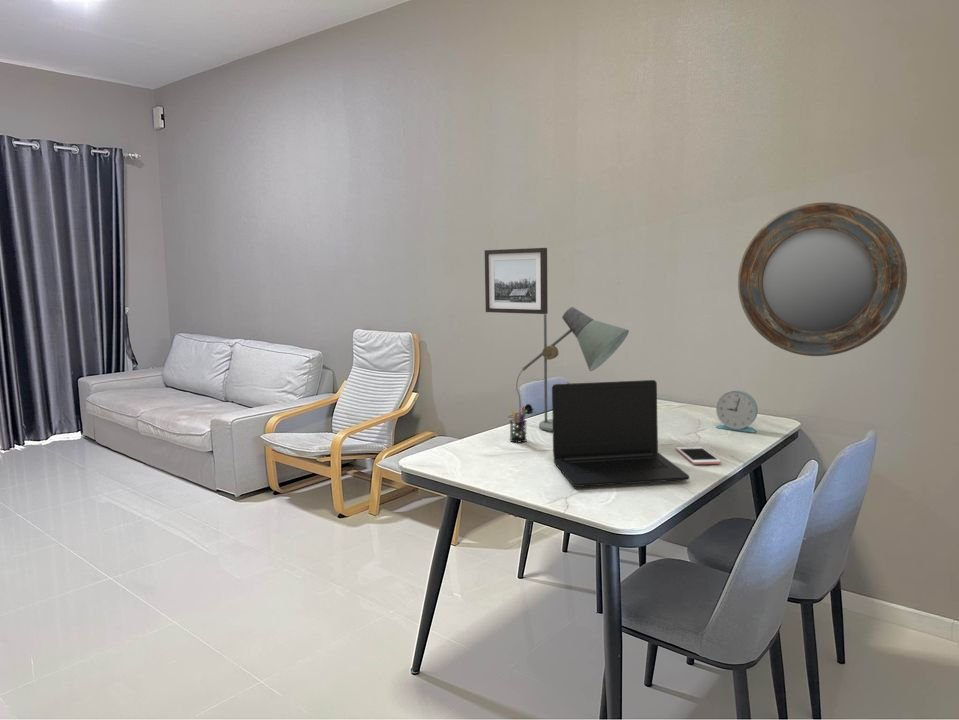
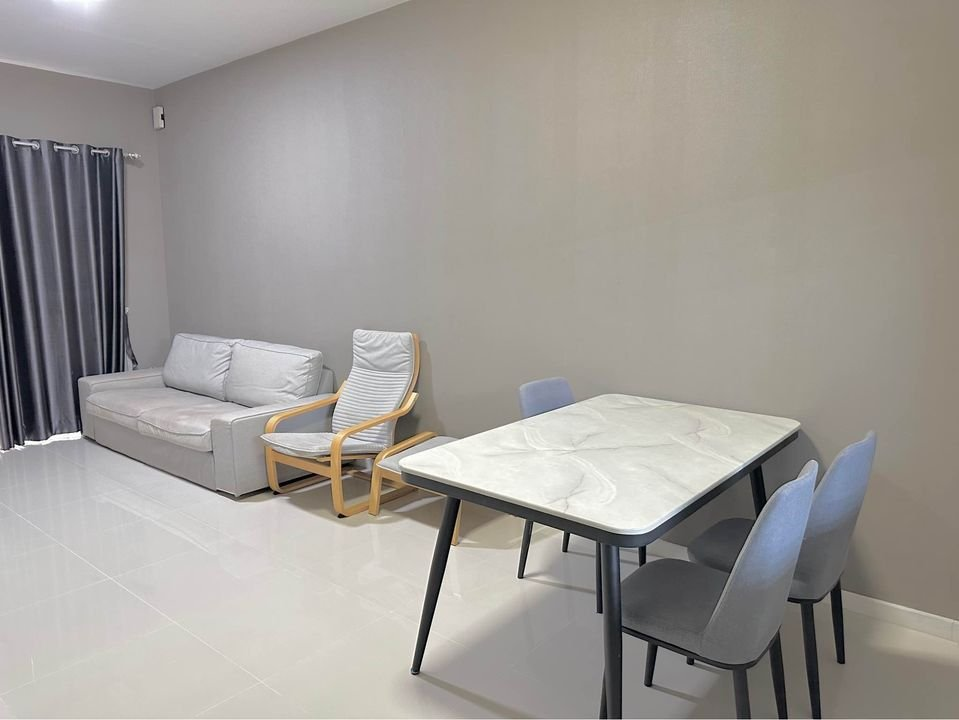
- wall art [484,247,549,315]
- pen holder [509,406,528,443]
- desk lamp [507,306,630,432]
- laptop [551,379,691,488]
- alarm clock [715,389,759,433]
- home mirror [737,201,908,357]
- cell phone [675,446,722,465]
